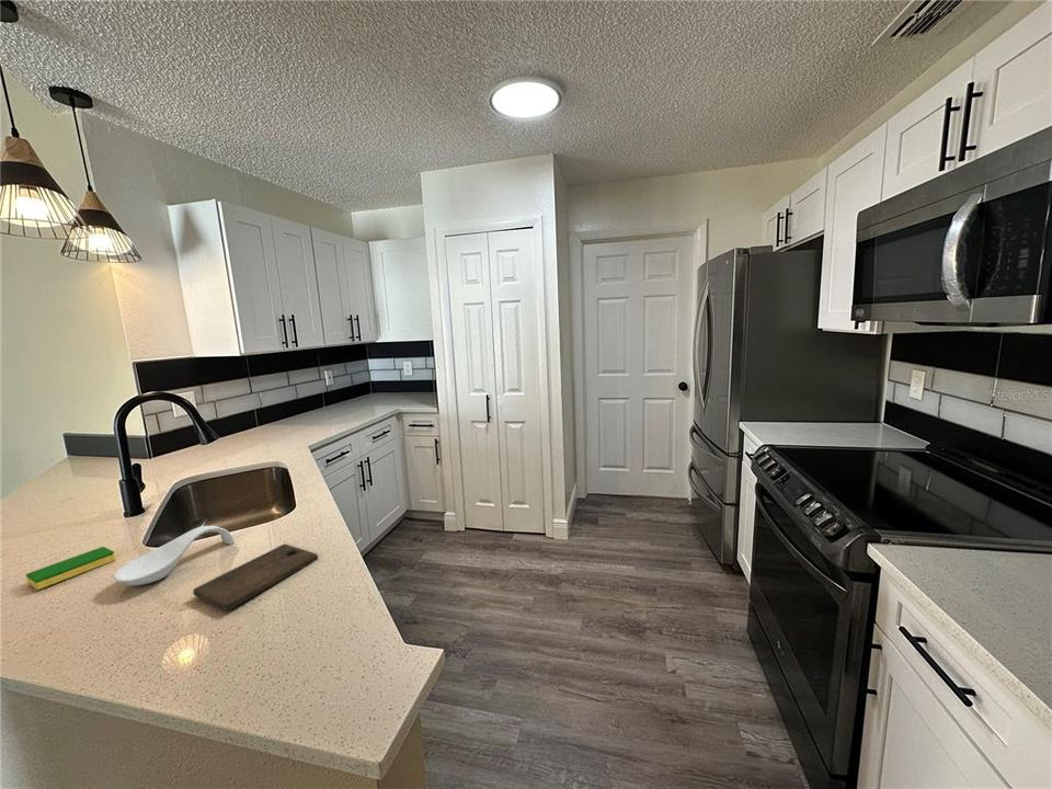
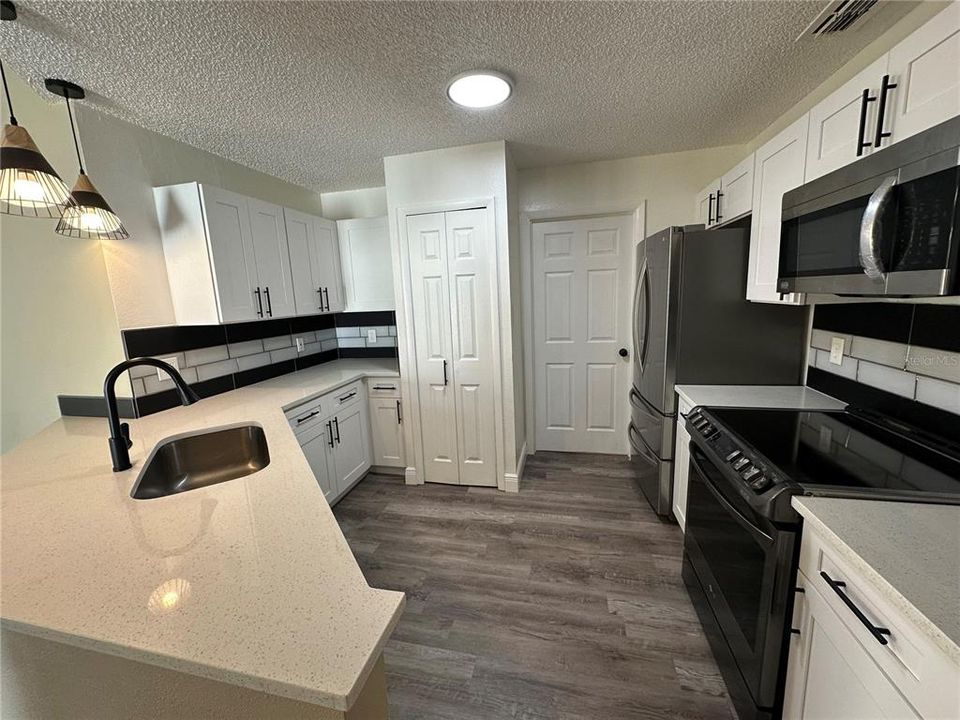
- spoon rest [113,525,236,586]
- dish sponge [25,546,116,591]
- cutting board [192,542,319,611]
